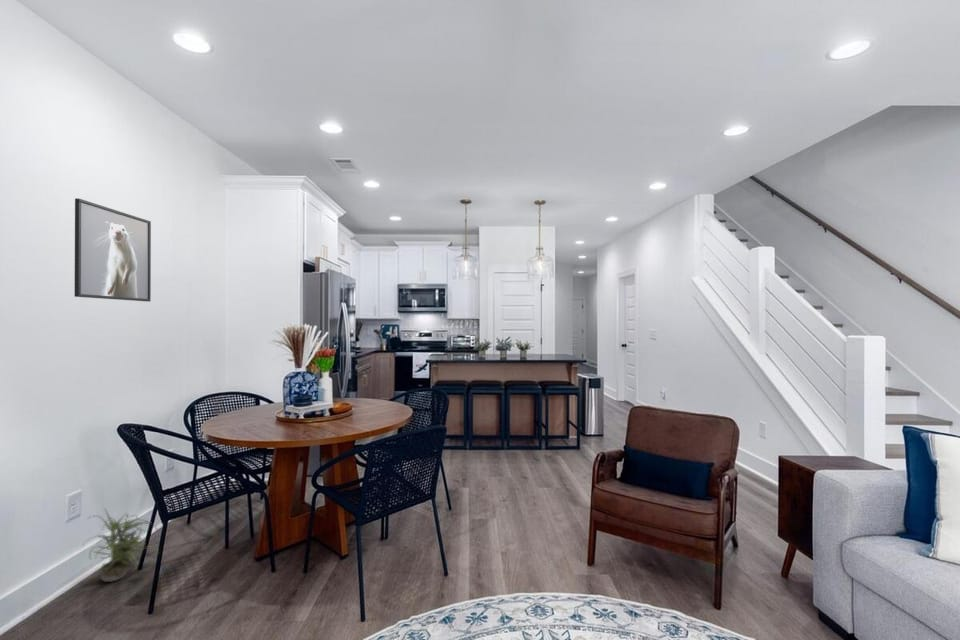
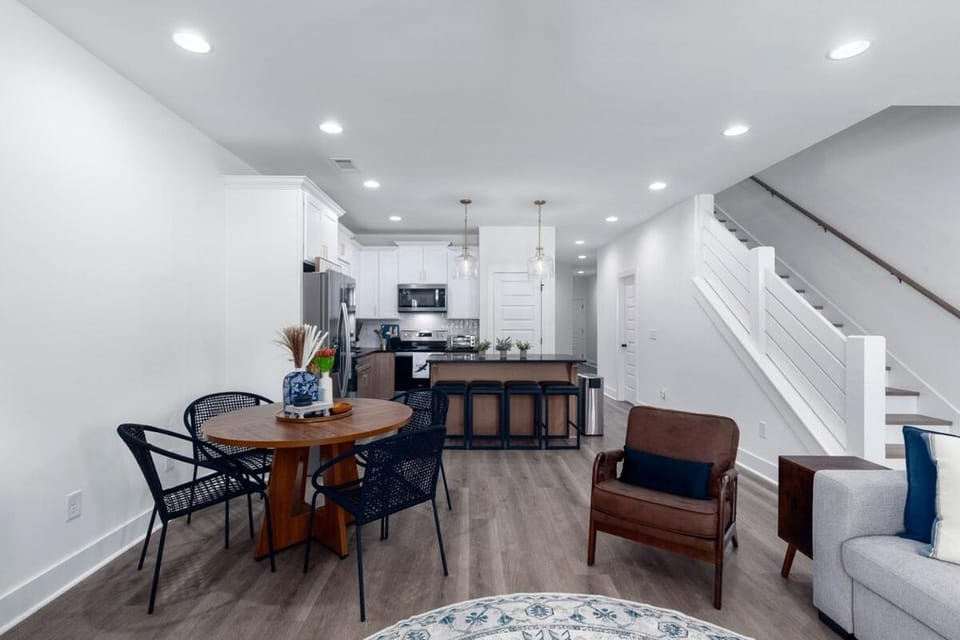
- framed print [74,197,152,303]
- potted plant [81,507,159,583]
